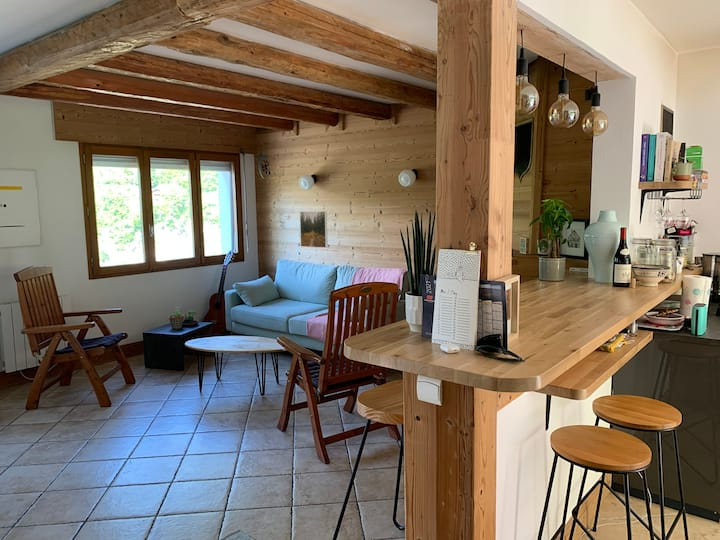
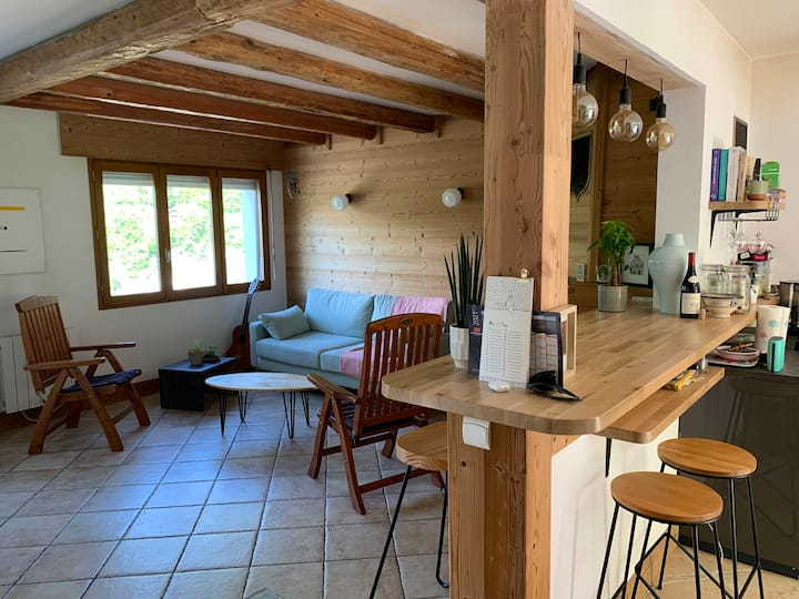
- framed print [299,210,329,249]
